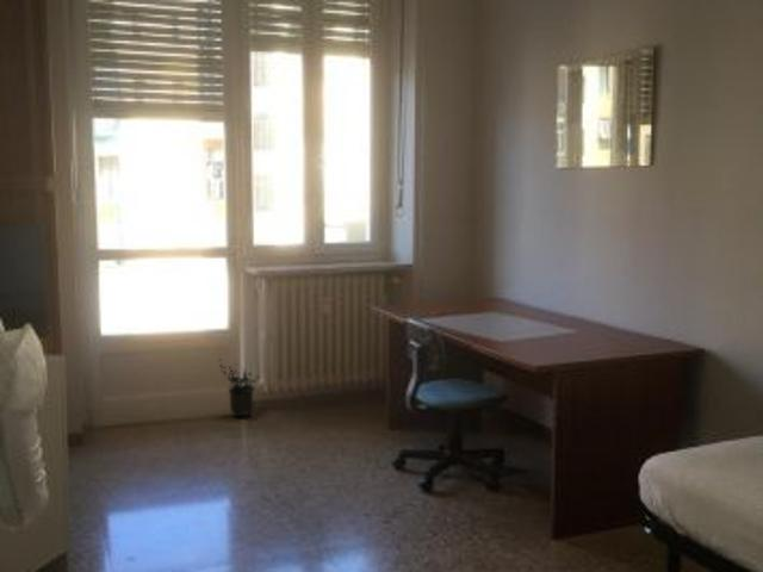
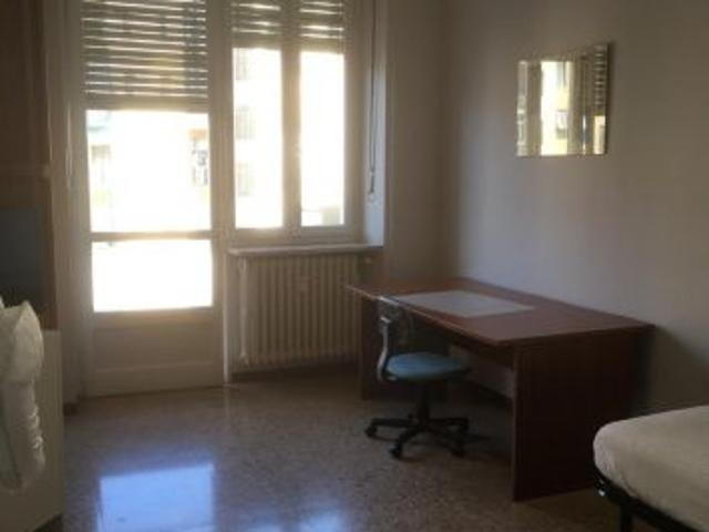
- potted plant [217,358,261,418]
